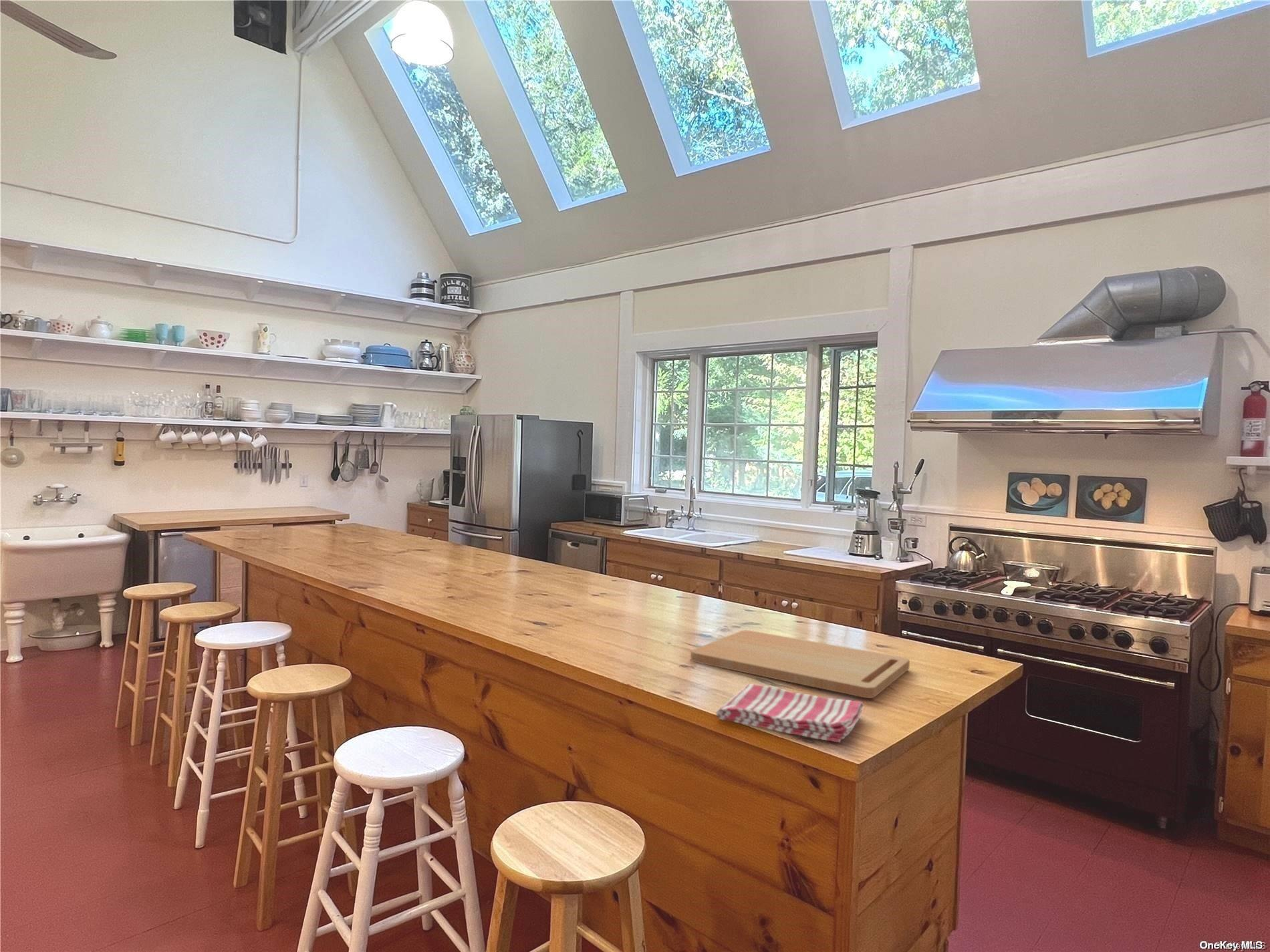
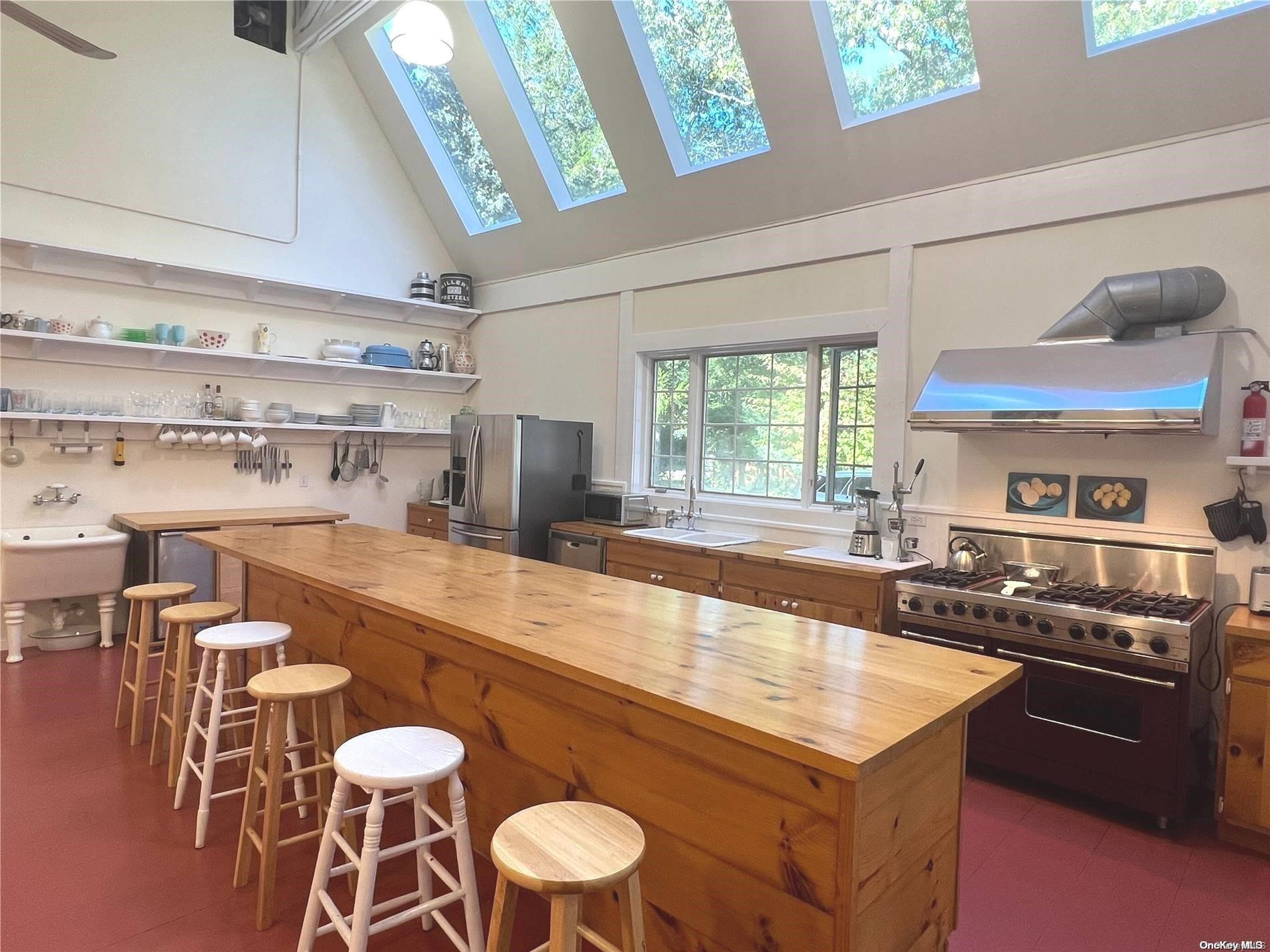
- dish towel [715,683,864,744]
- cutting board [690,629,910,699]
